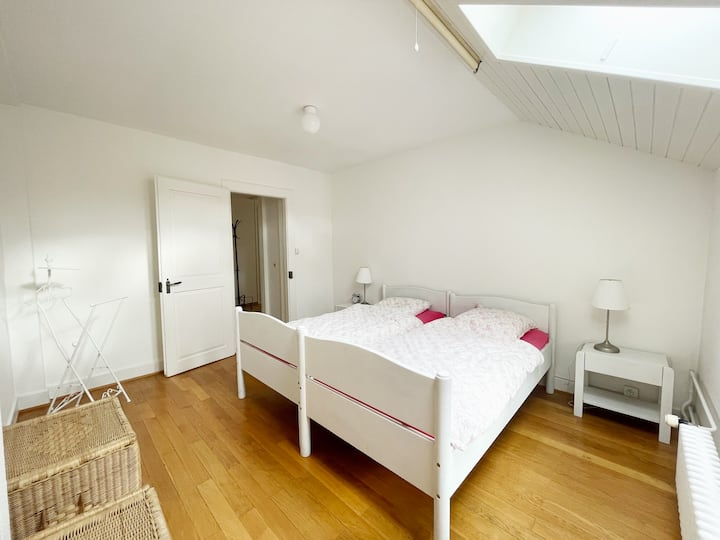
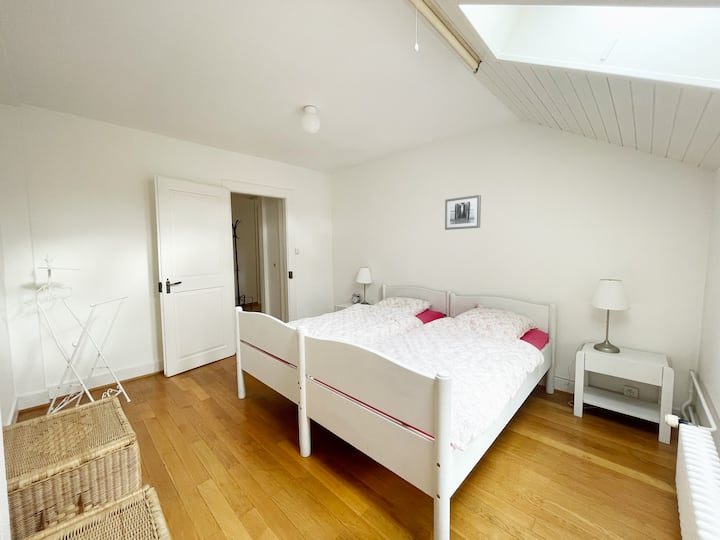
+ wall art [444,194,482,231]
